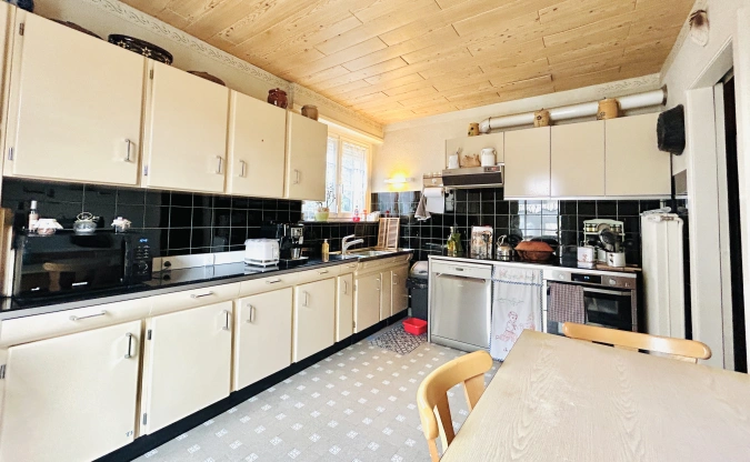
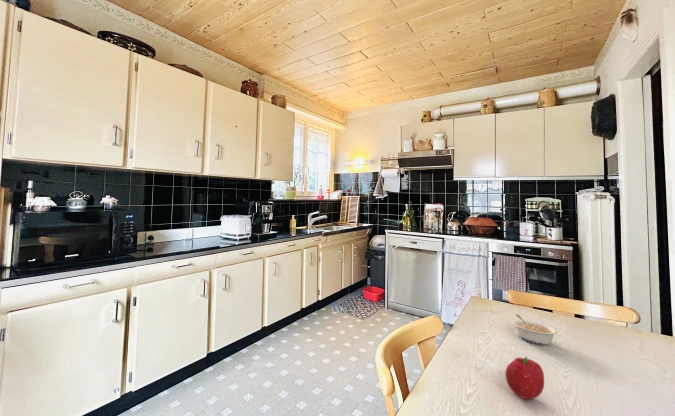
+ fruit [504,356,545,400]
+ legume [511,313,559,346]
